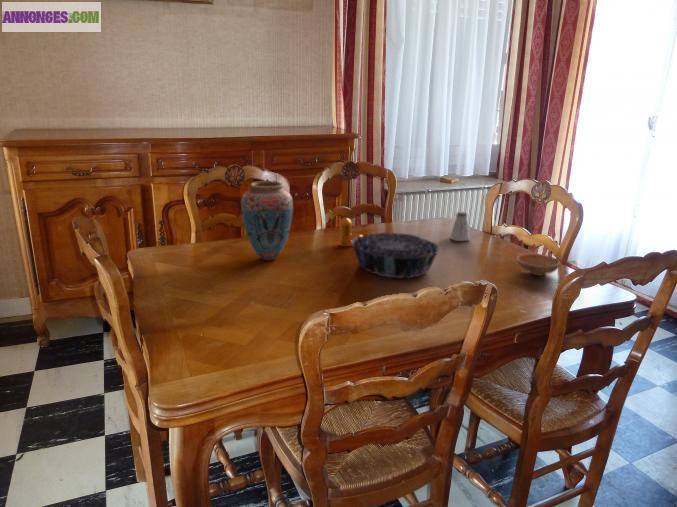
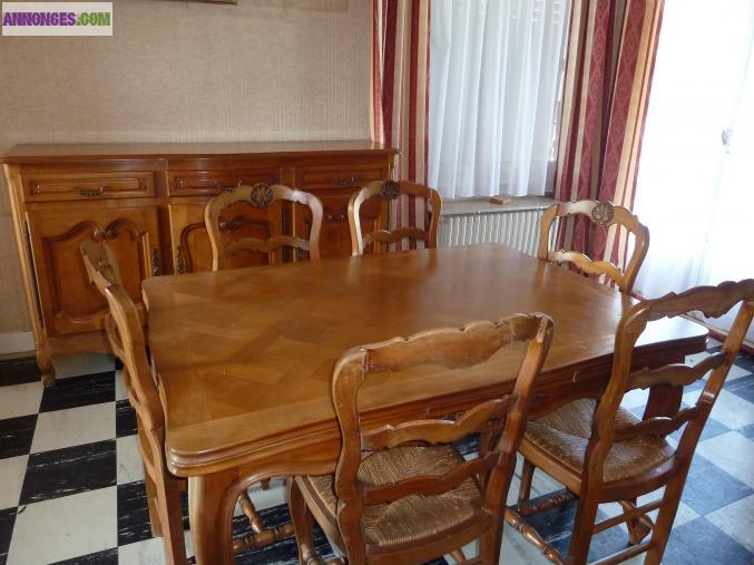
- saltshaker [449,211,470,242]
- decorative bowl [351,232,440,280]
- pepper shaker [339,217,363,247]
- bowl [516,253,561,277]
- vase [240,180,294,262]
